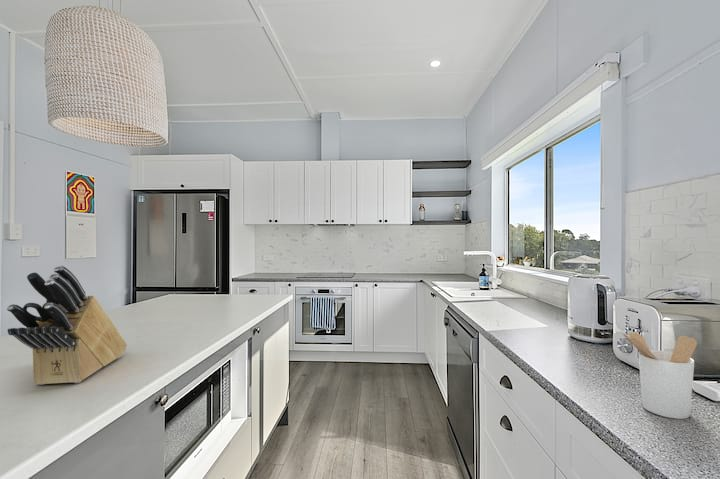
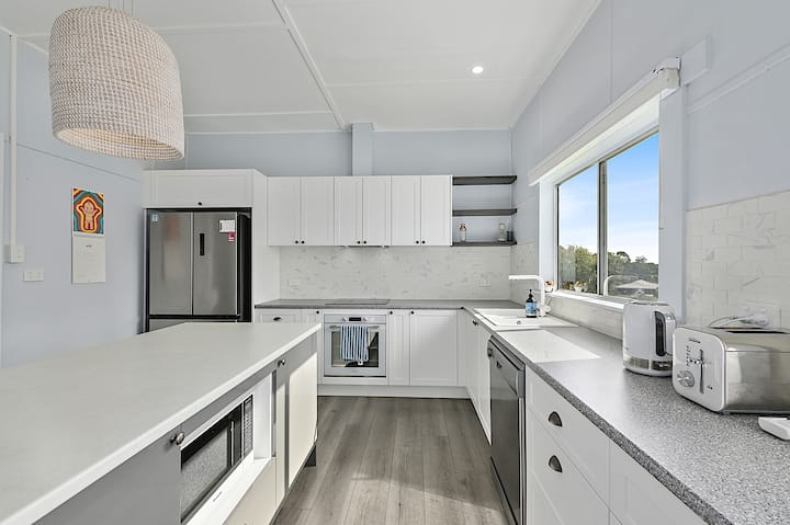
- knife block [6,264,128,386]
- utensil holder [619,330,698,420]
